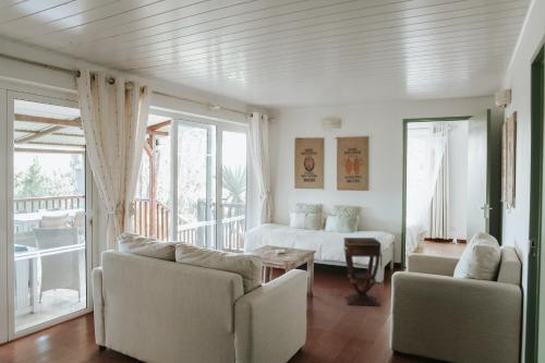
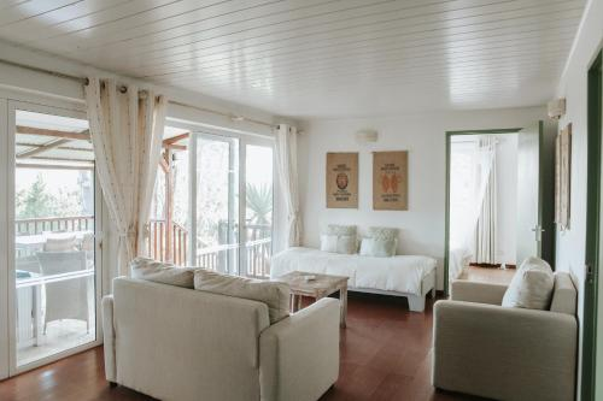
- side table [342,237,383,307]
